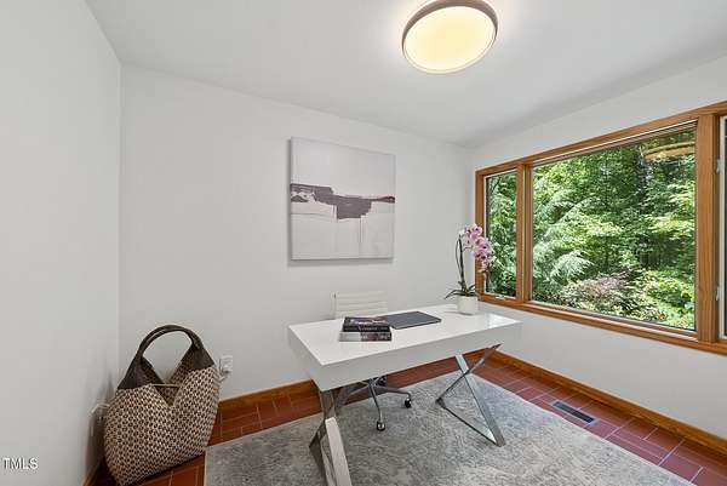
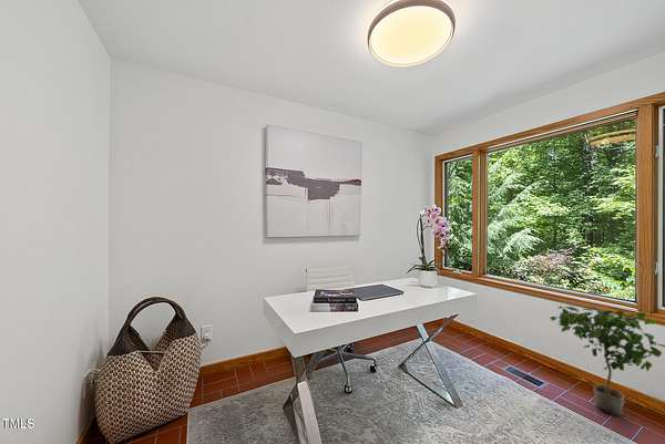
+ potted plant [548,304,665,417]
